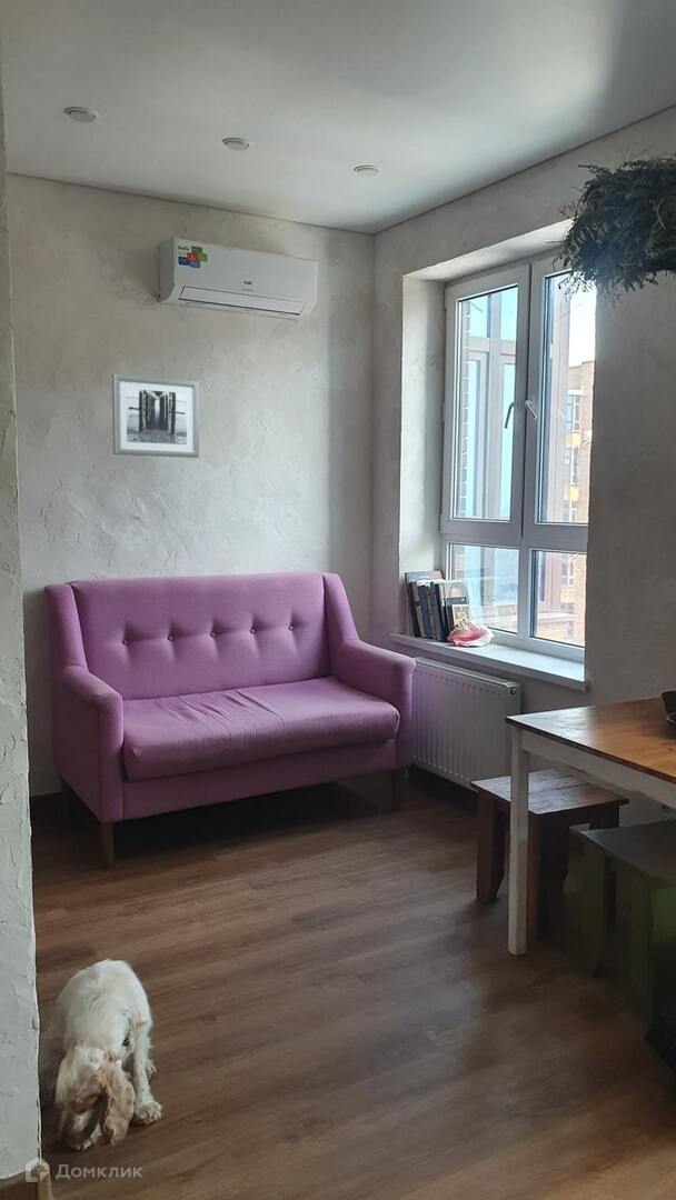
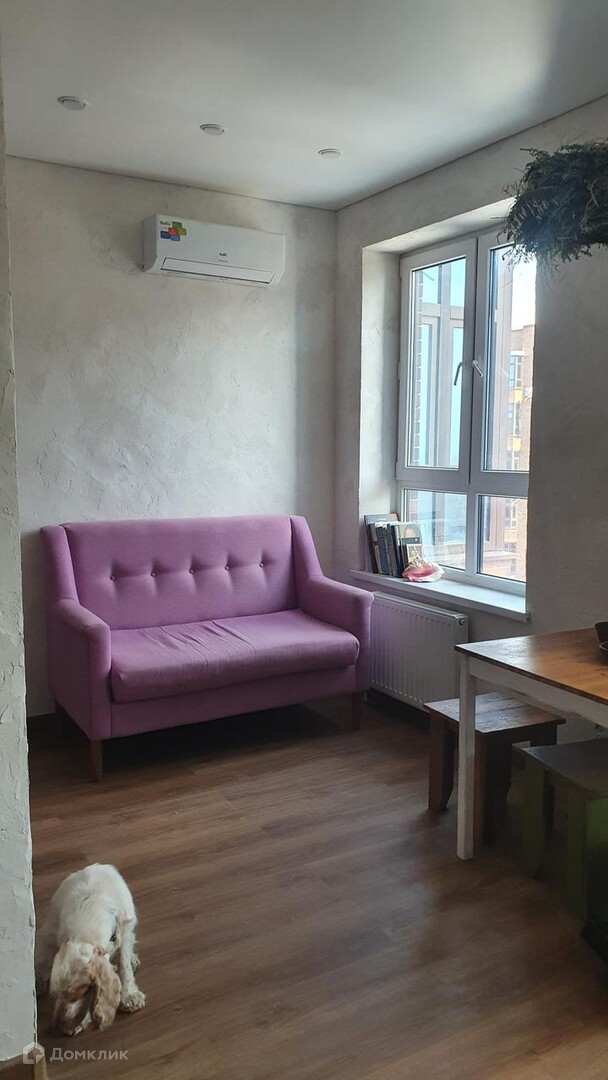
- wall art [111,373,200,459]
